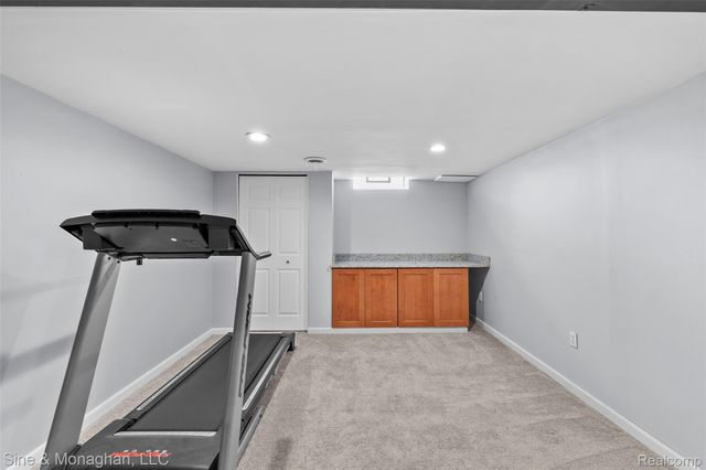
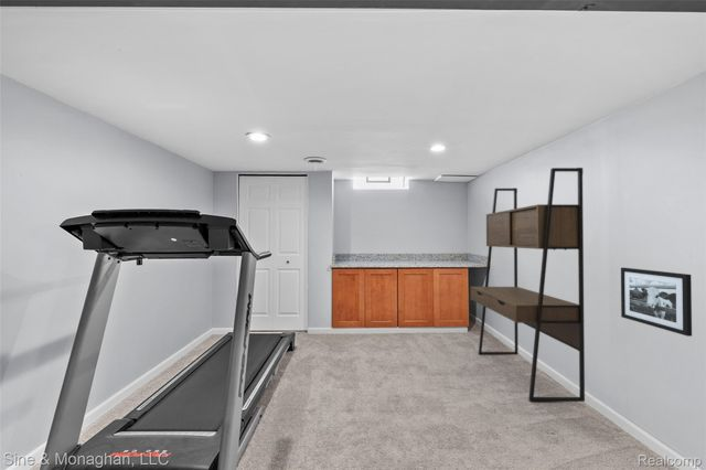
+ picture frame [620,267,693,338]
+ desk [469,167,586,403]
